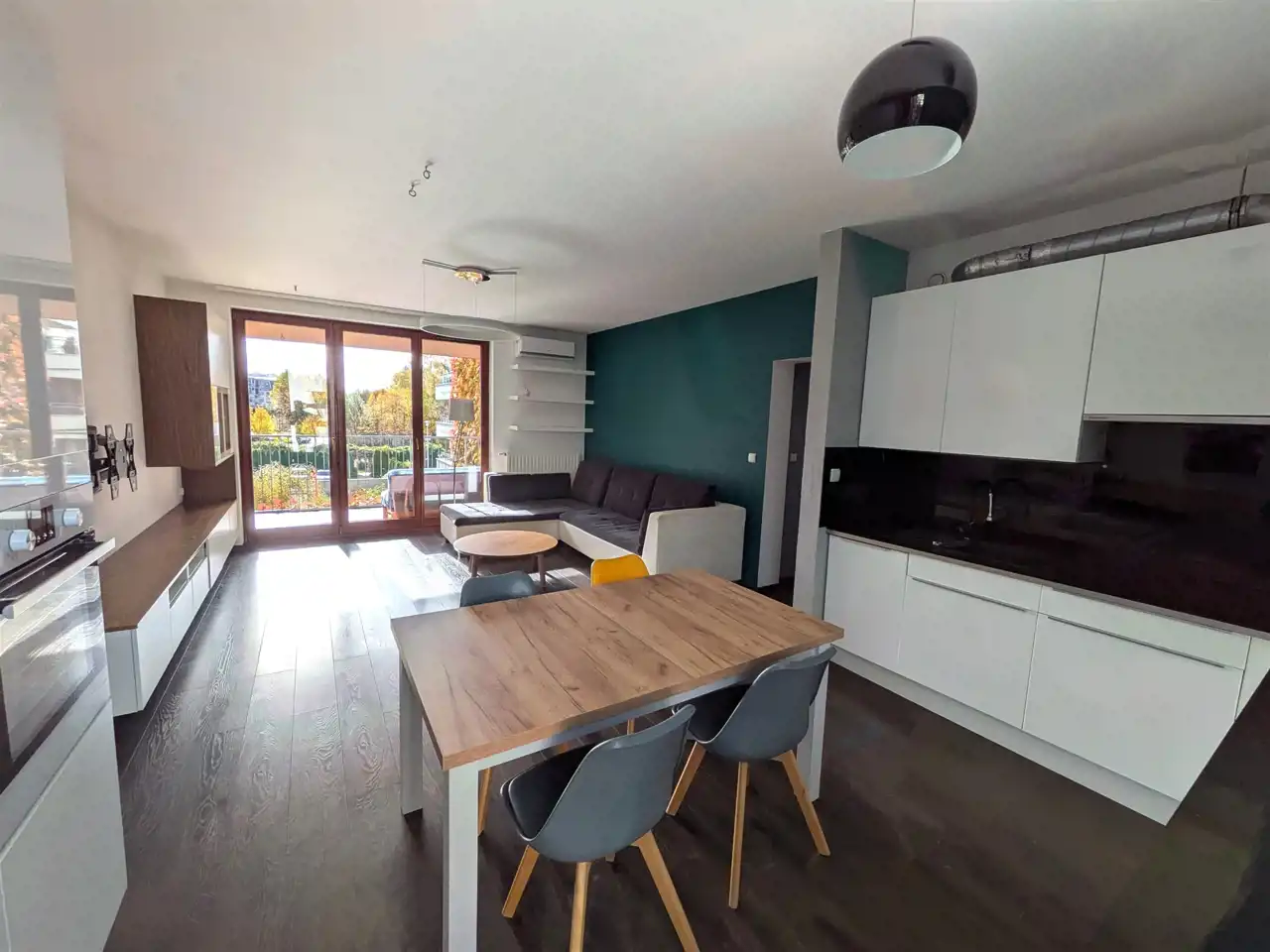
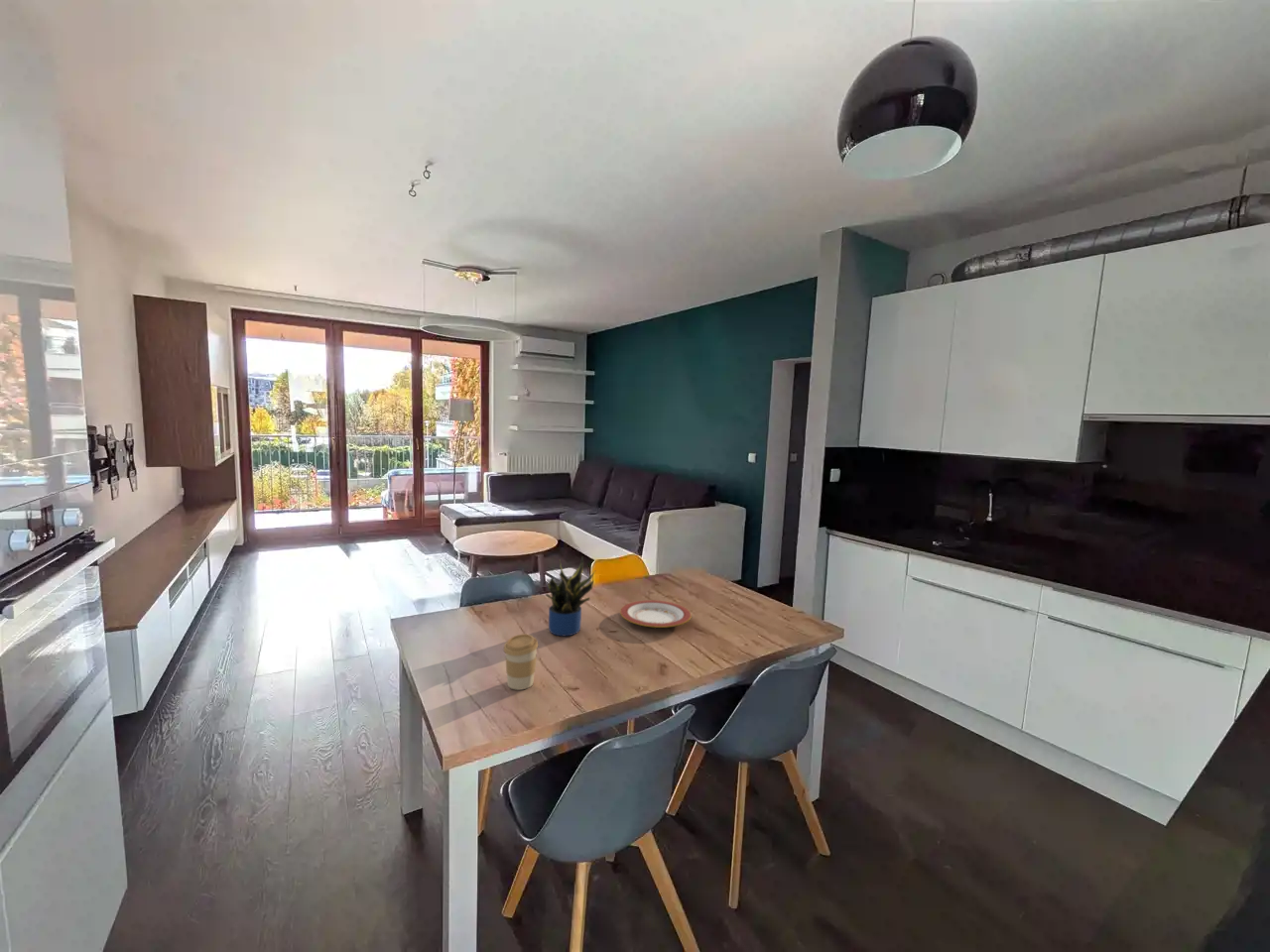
+ coffee cup [503,633,539,691]
+ potted plant [545,555,596,637]
+ plate [619,599,693,629]
